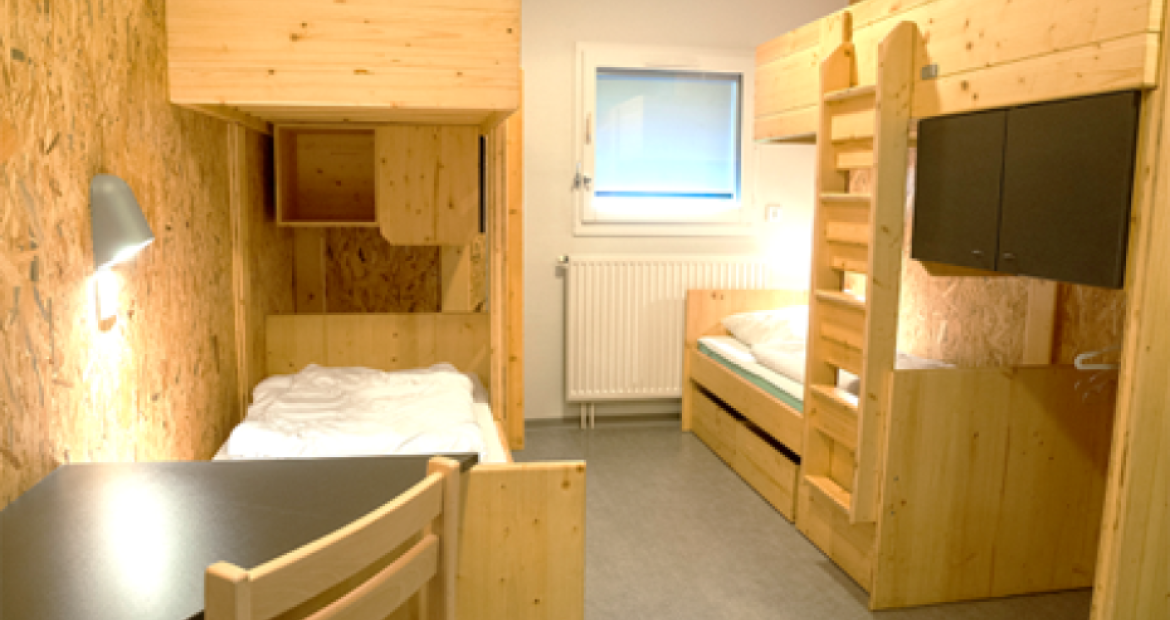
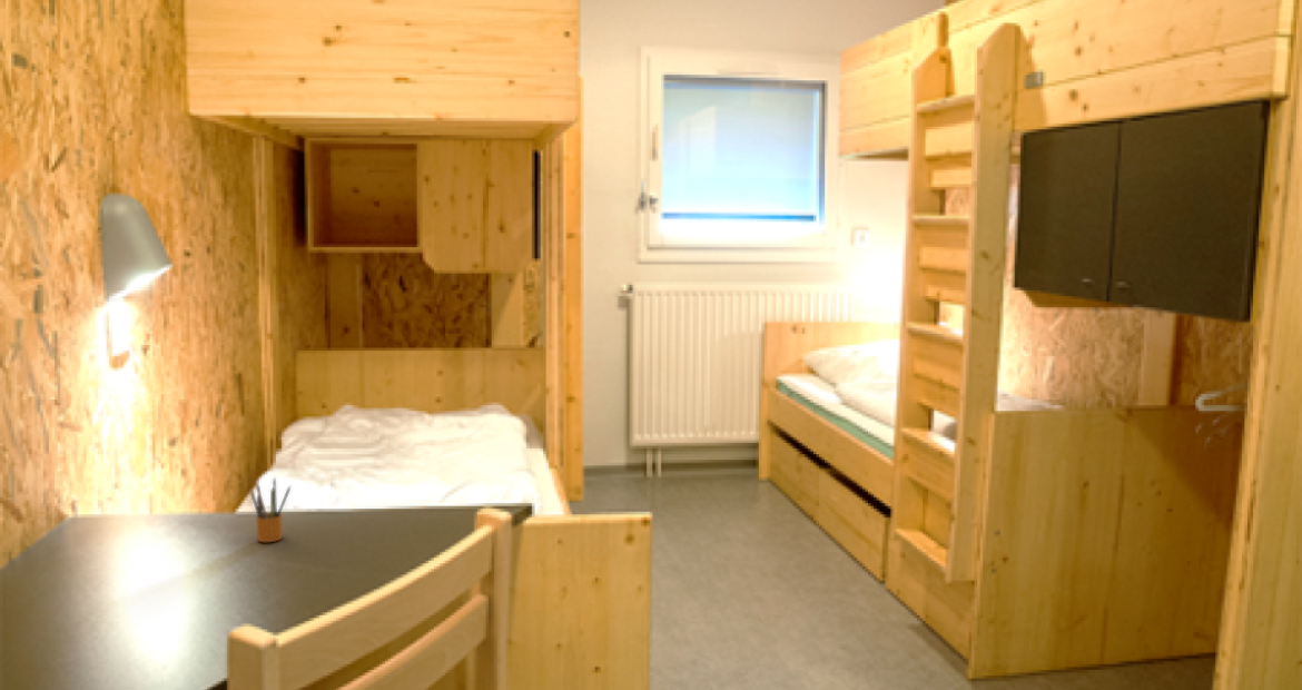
+ pencil box [248,475,292,543]
